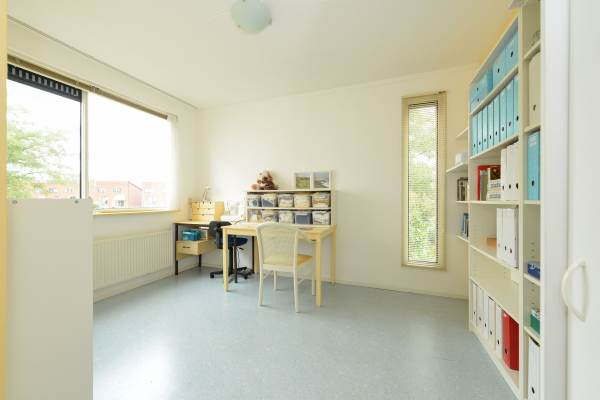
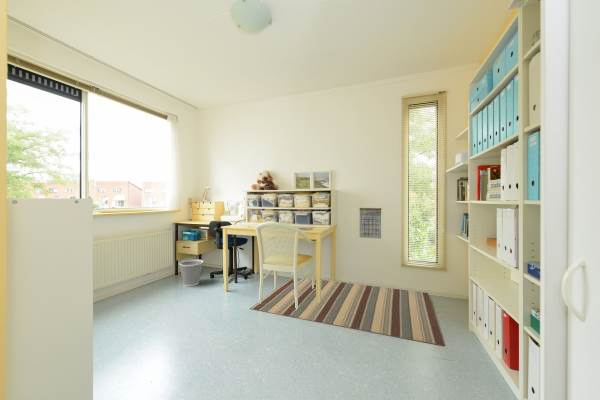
+ rug [249,276,446,347]
+ wastebasket [178,259,204,287]
+ calendar [359,205,382,240]
